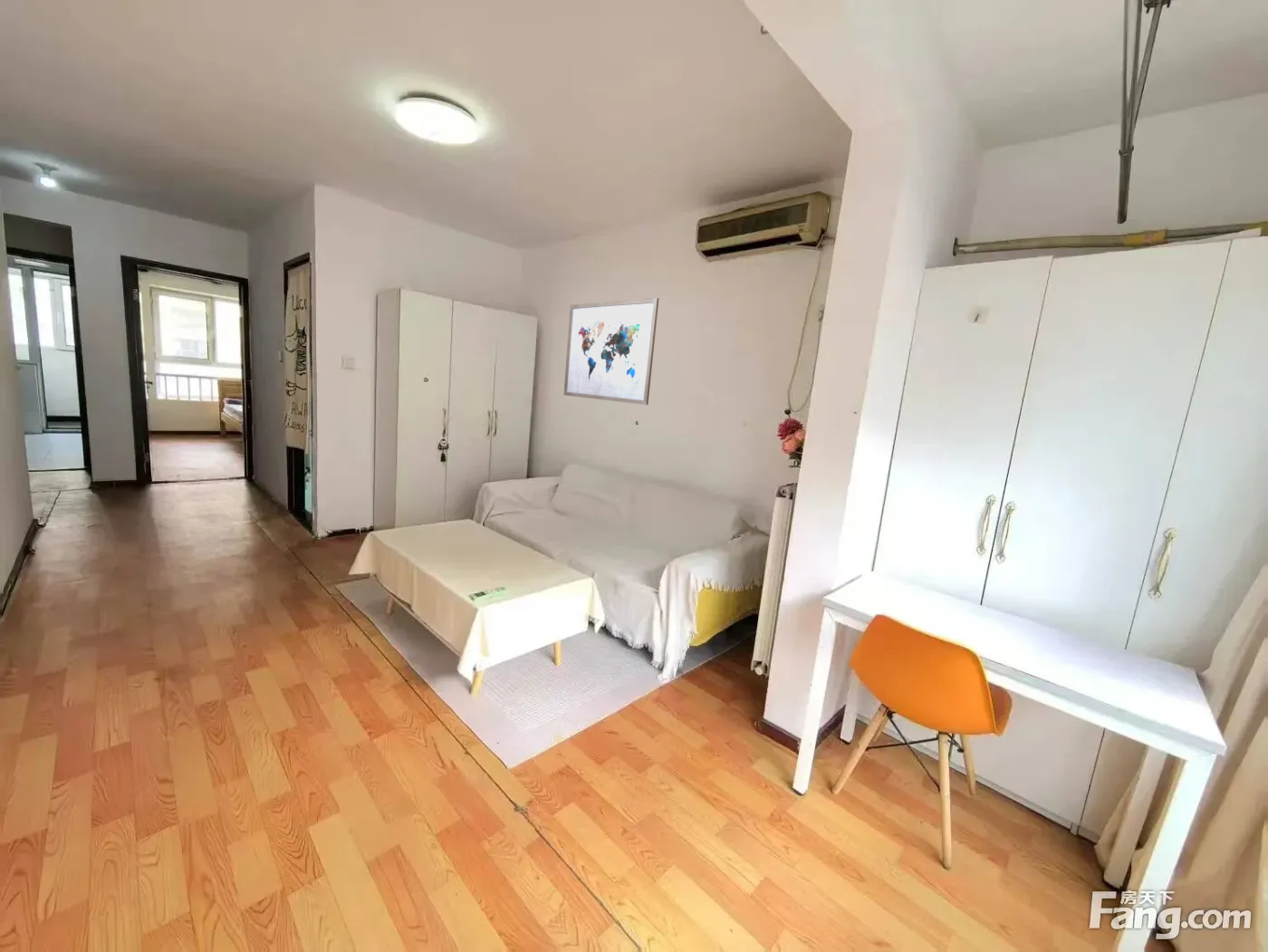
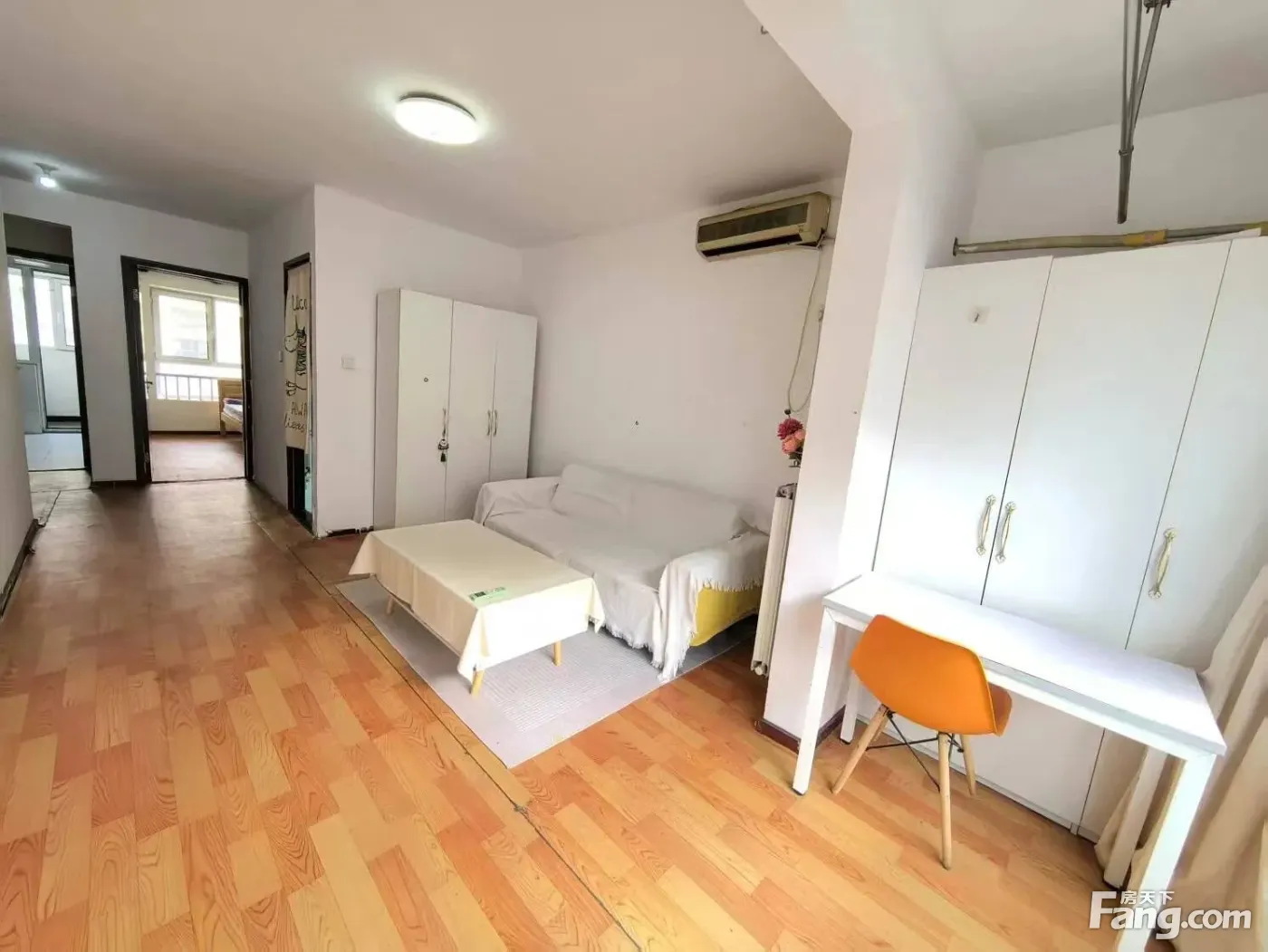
- wall art [562,297,659,406]
